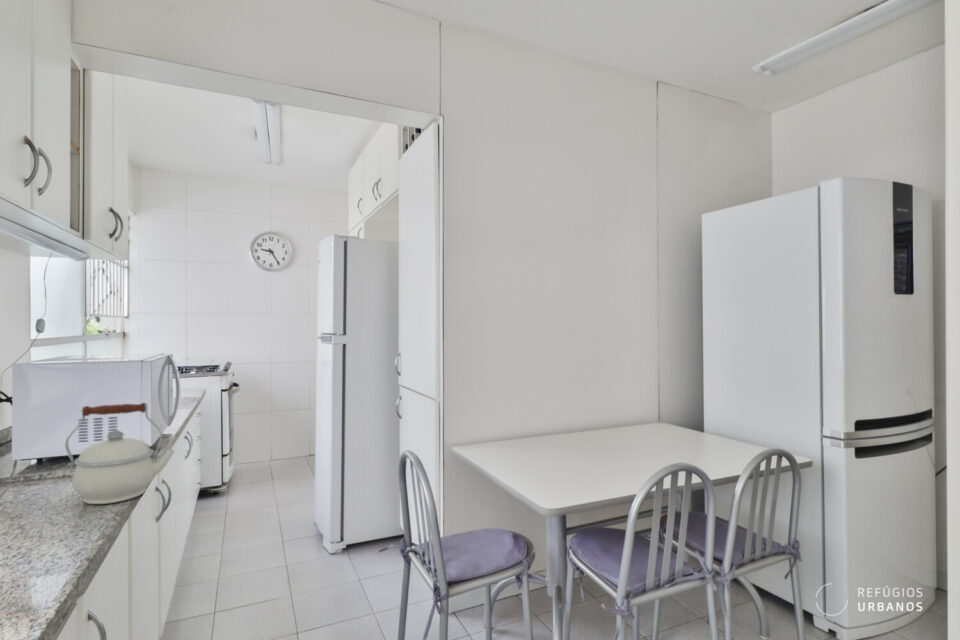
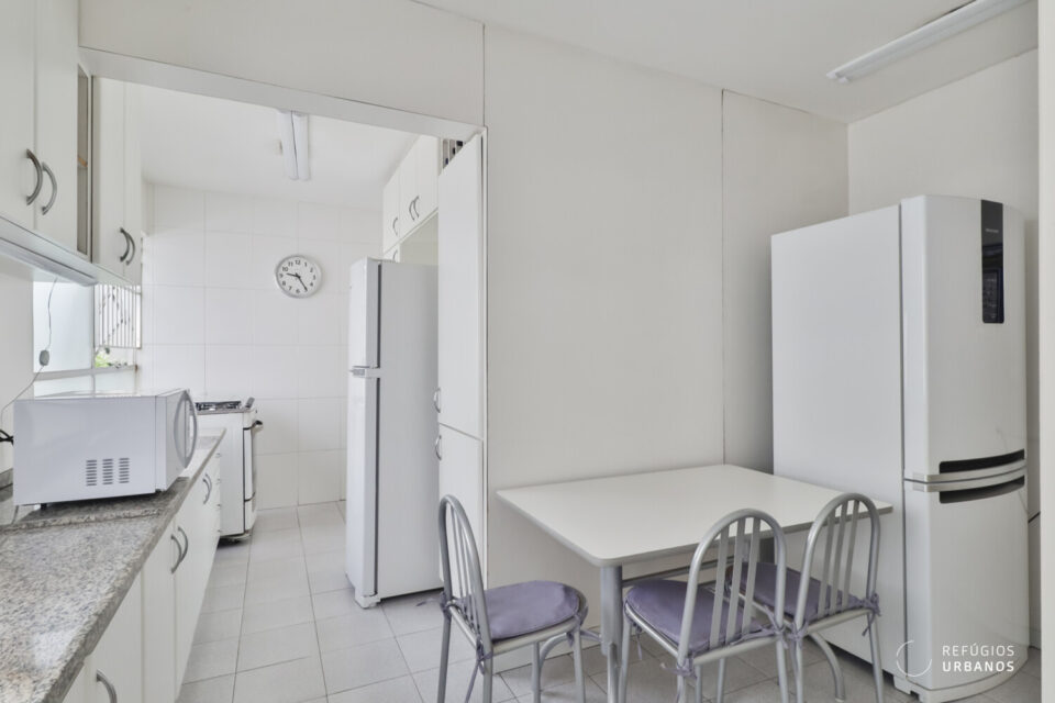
- kettle [64,402,176,505]
